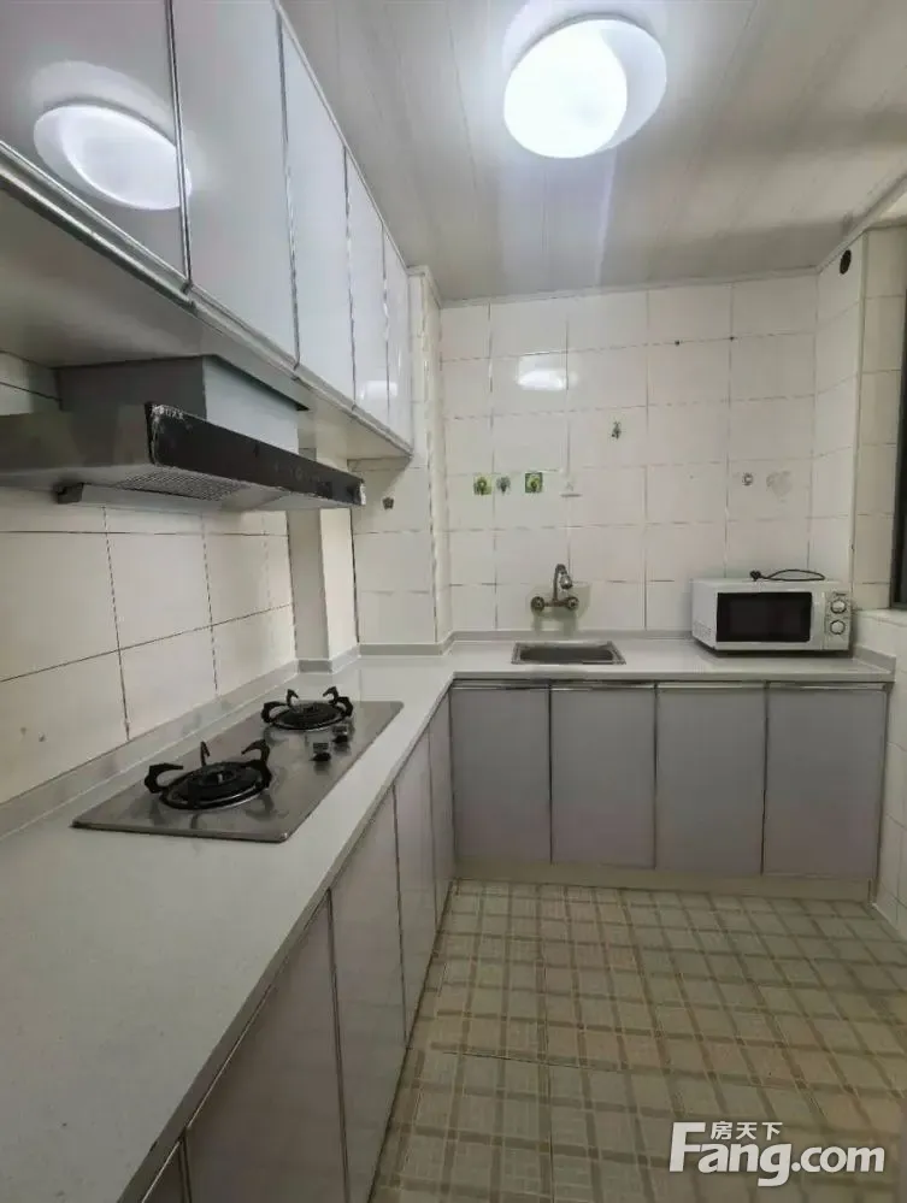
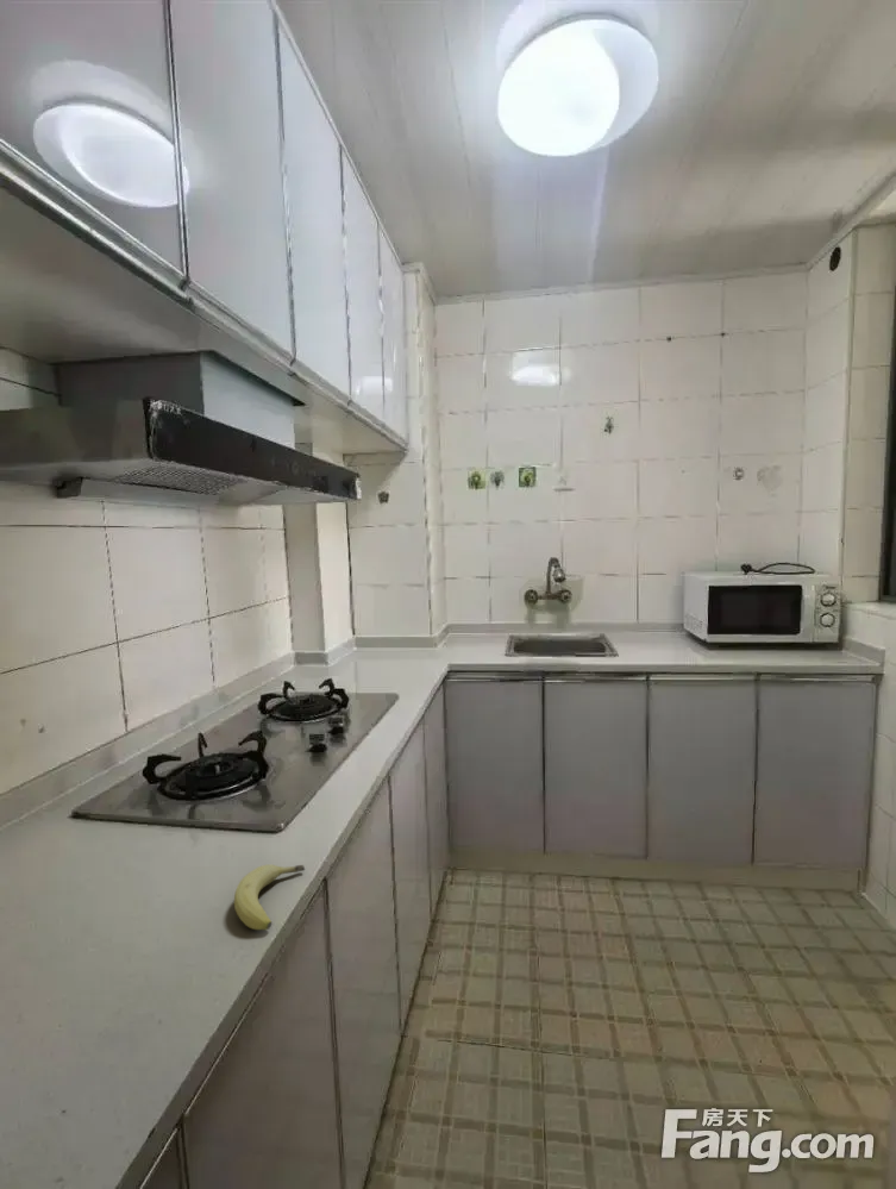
+ fruit [233,864,306,931]
